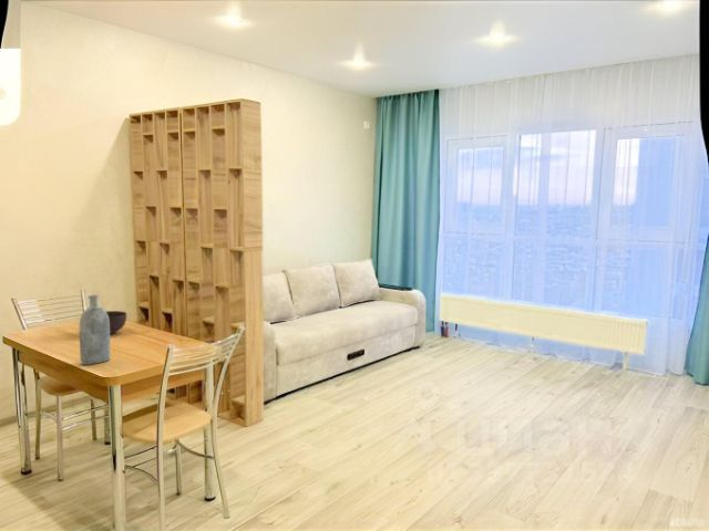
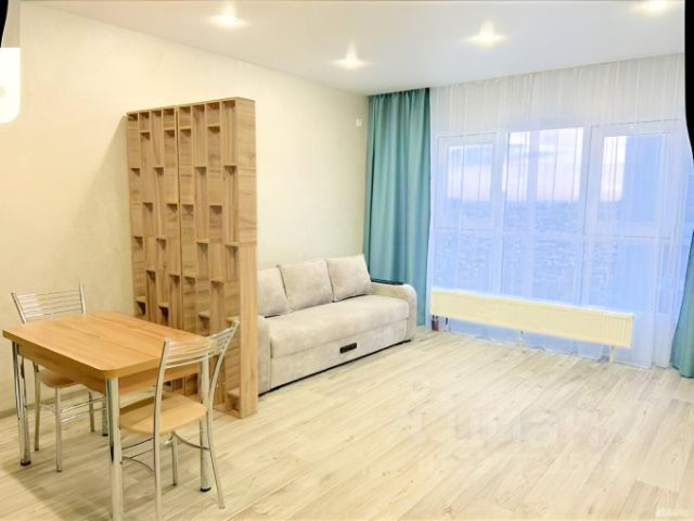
- bottle [79,294,112,366]
- bowl [105,310,127,335]
